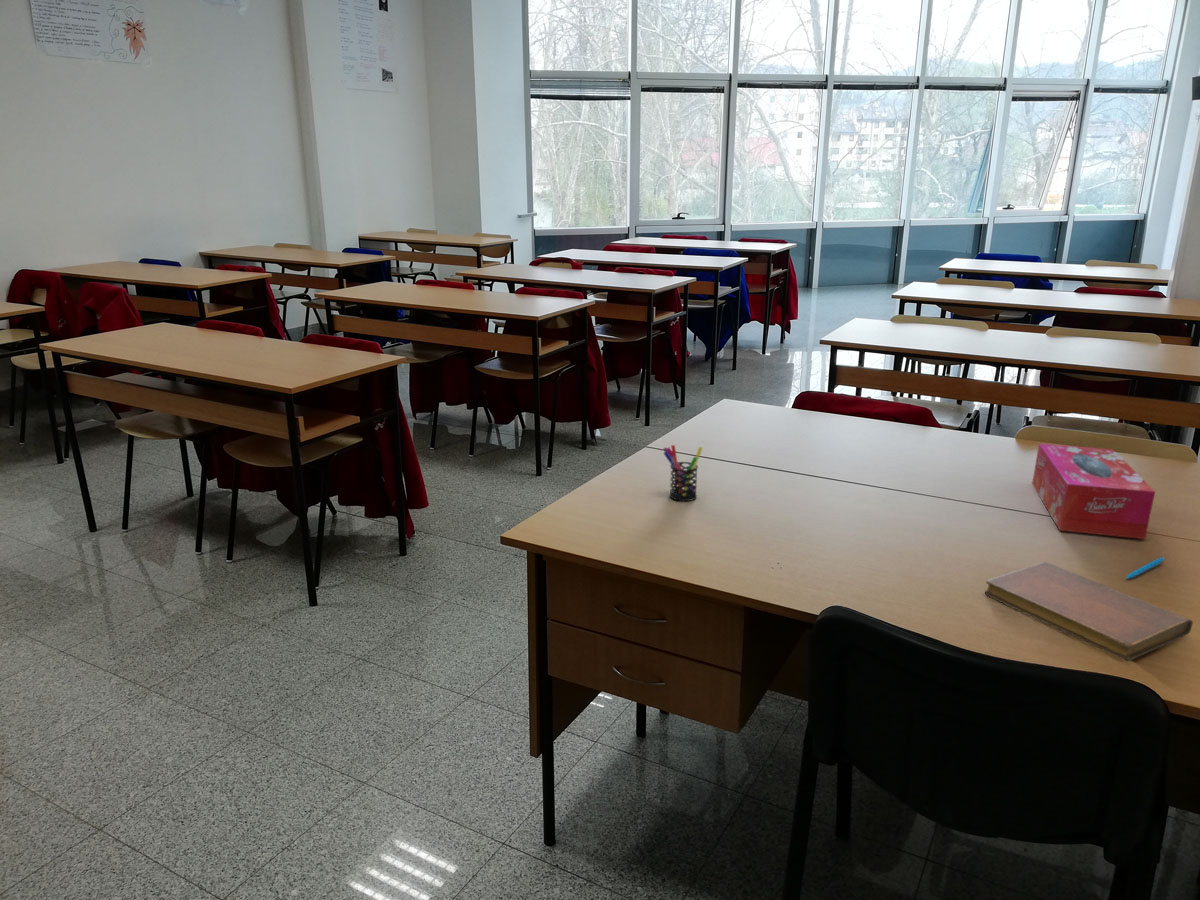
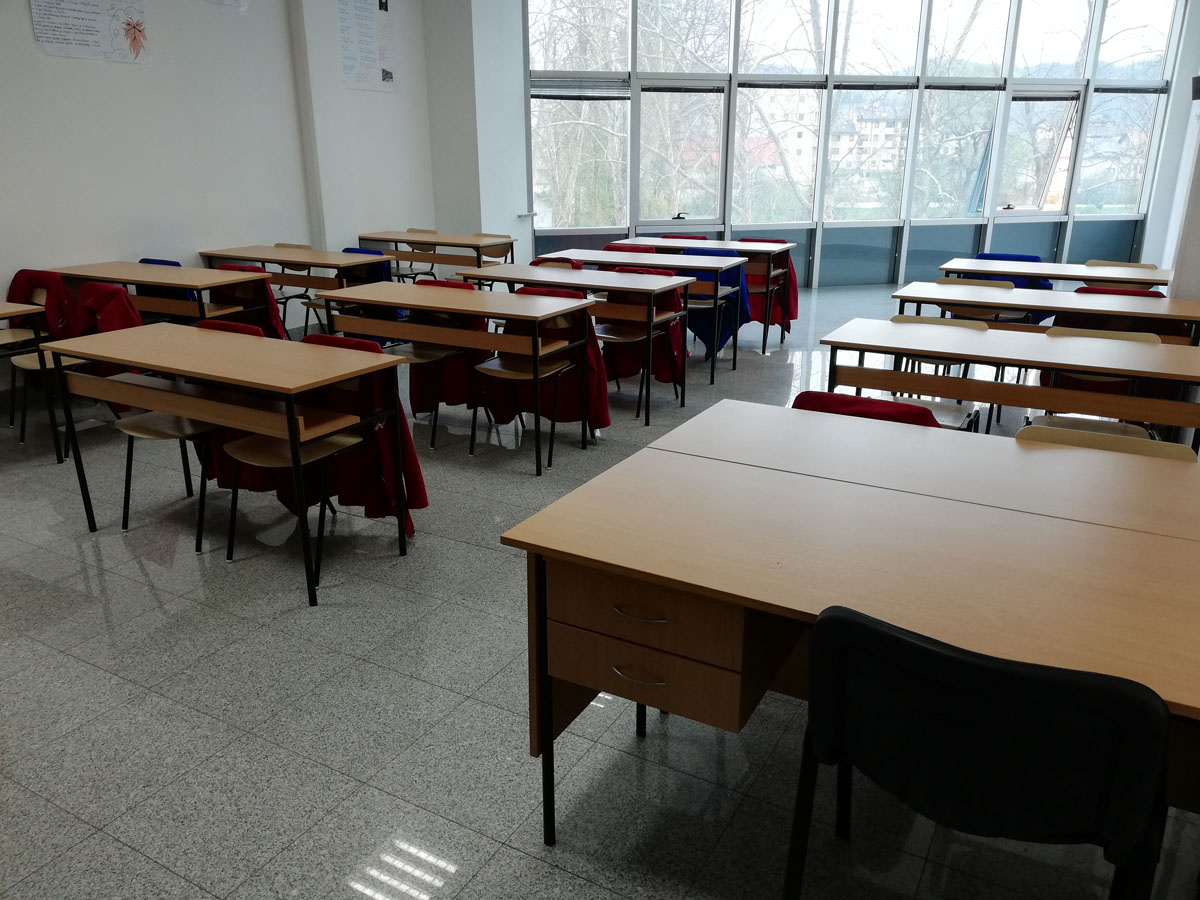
- pen [1125,557,1165,580]
- pen holder [662,444,703,502]
- notebook [984,561,1194,662]
- tissue box [1031,443,1156,540]
